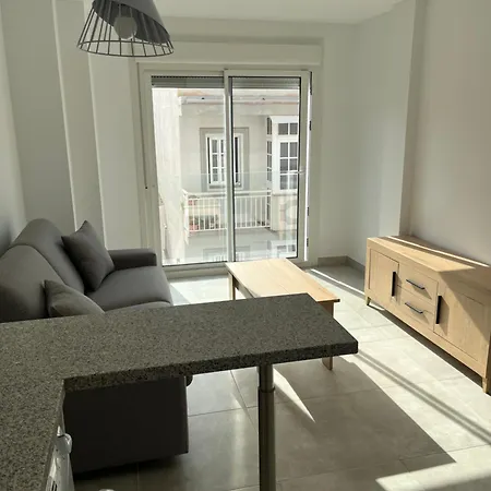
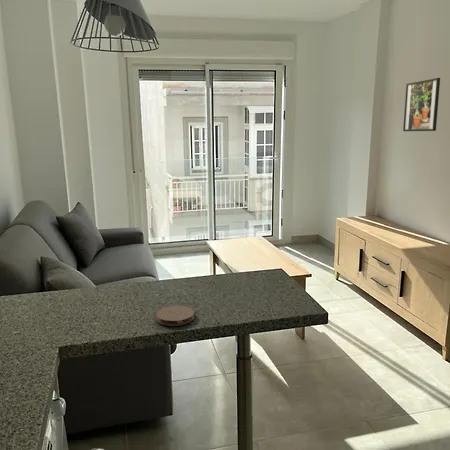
+ coaster [156,305,195,327]
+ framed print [402,77,441,132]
